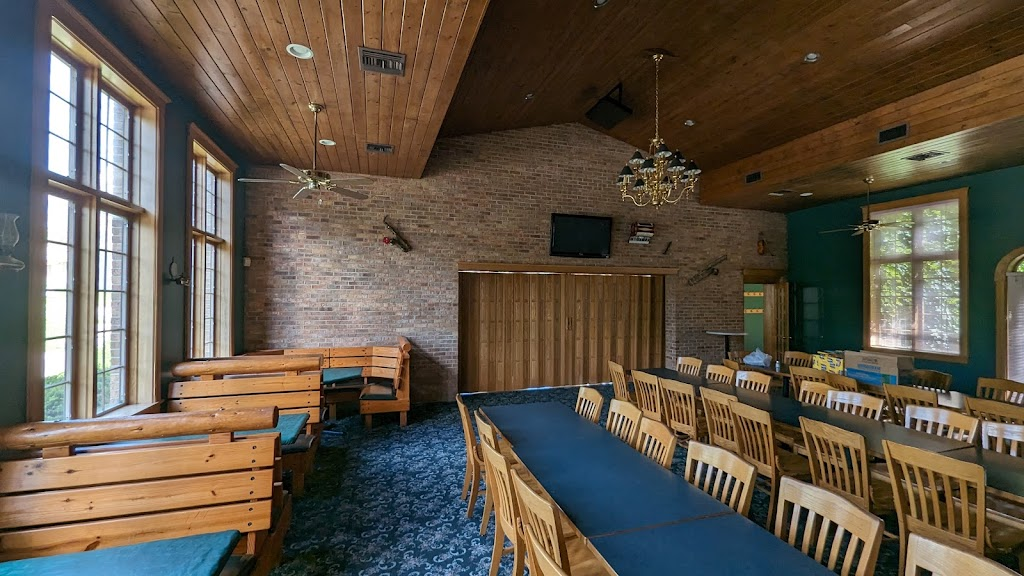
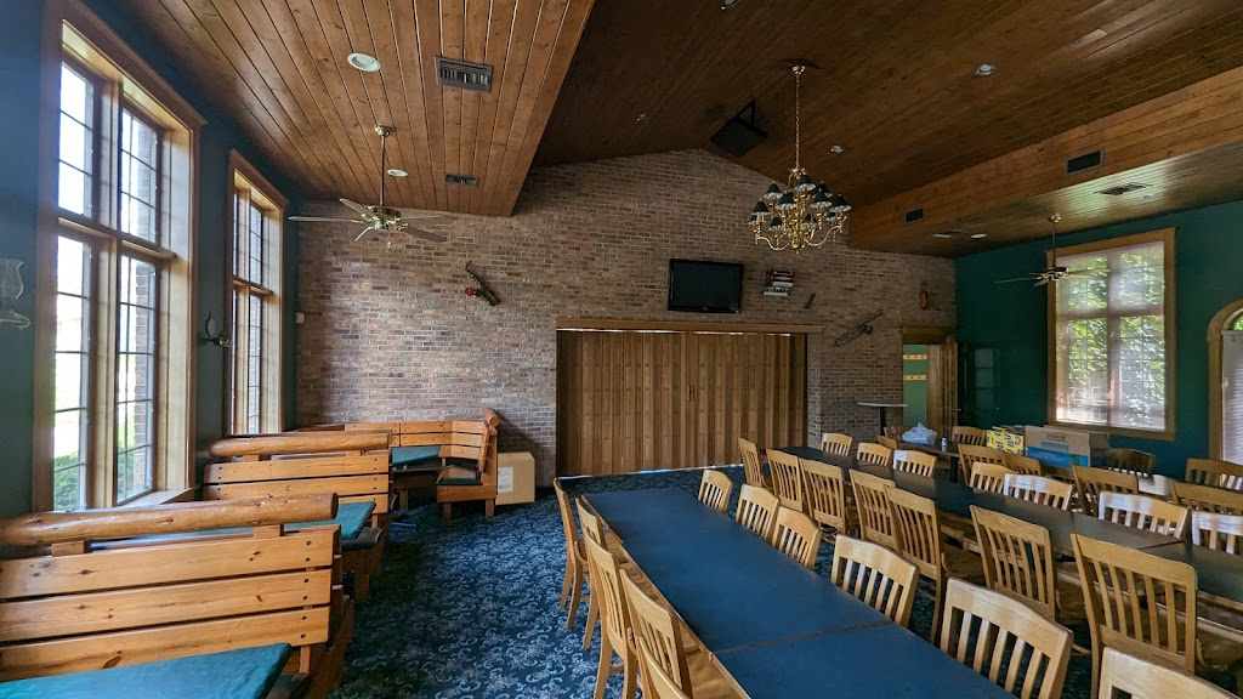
+ cardboard box [494,451,535,506]
